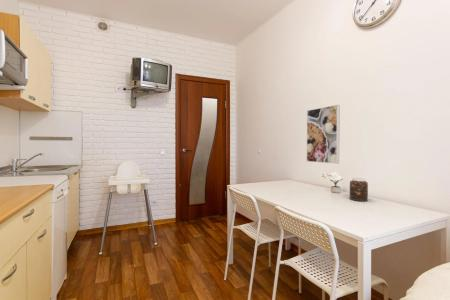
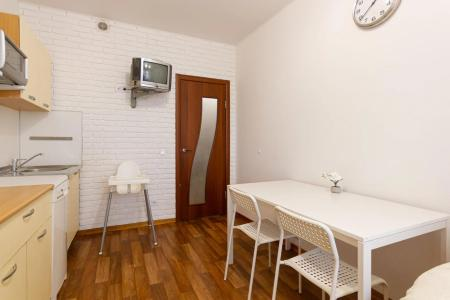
- jar [349,177,369,202]
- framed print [306,104,341,165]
